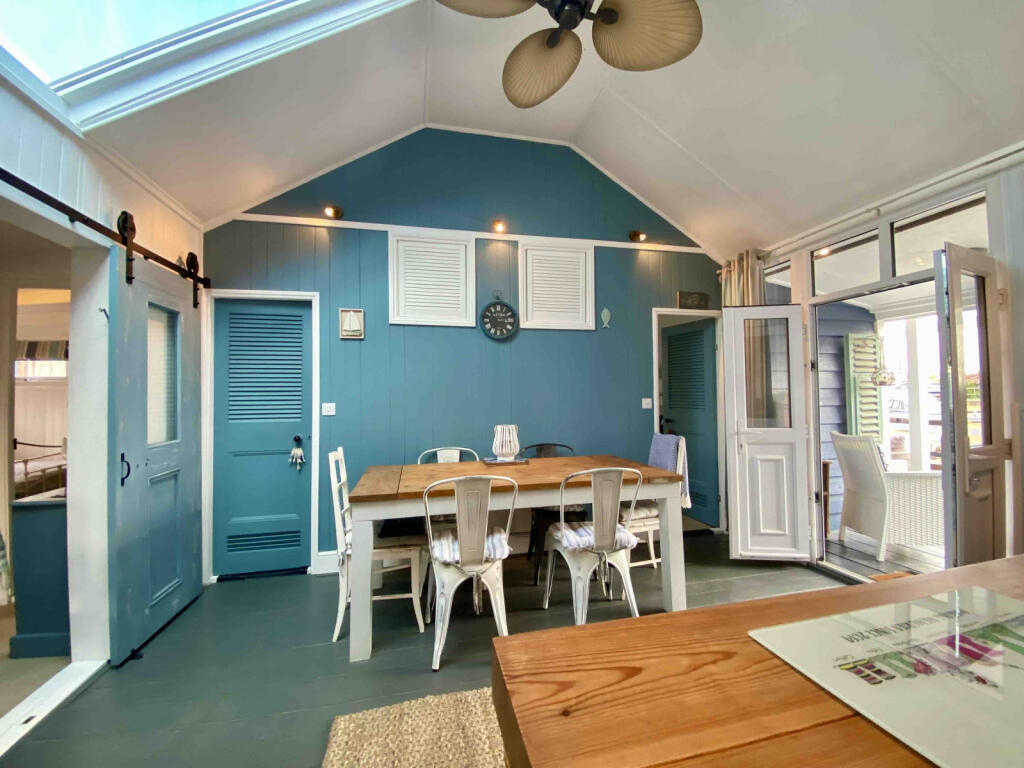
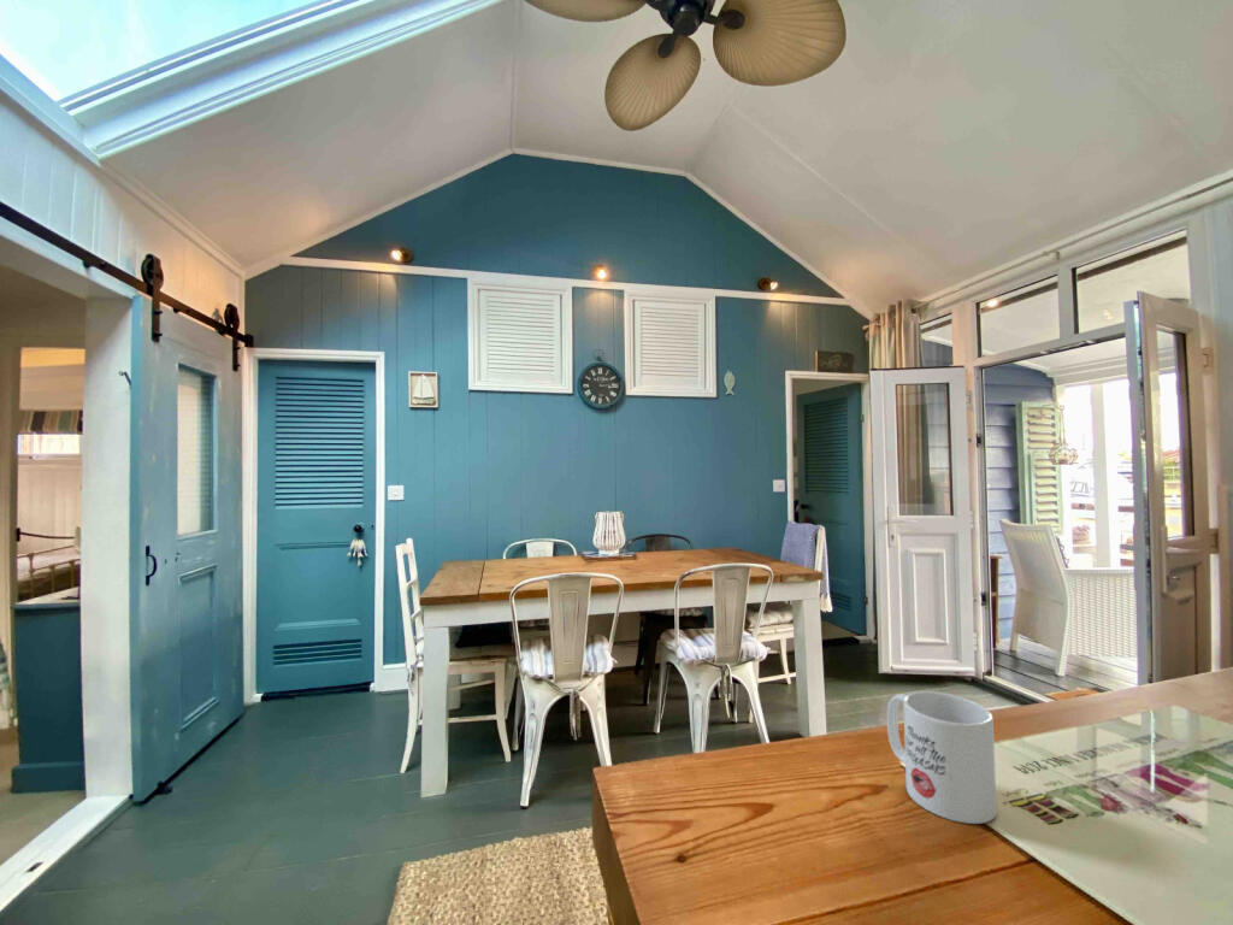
+ mug [886,690,998,825]
